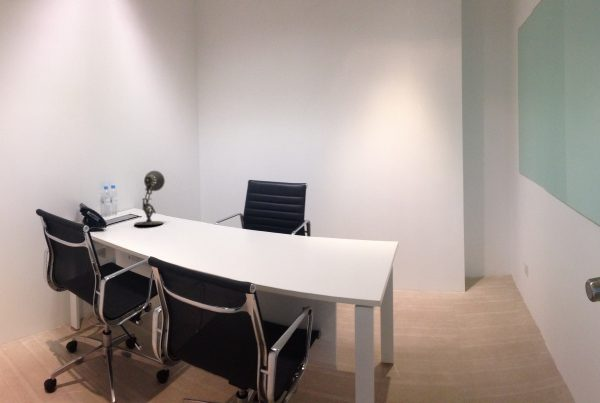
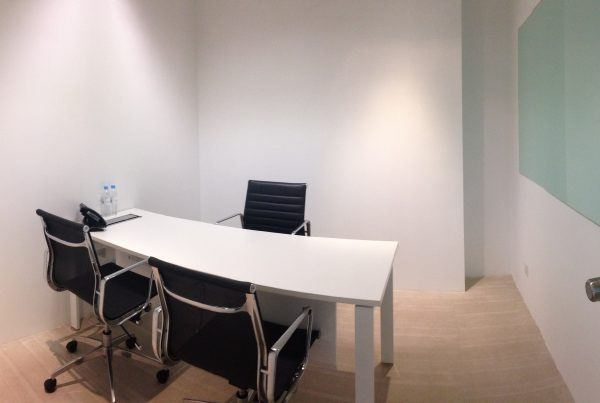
- desk lamp [133,170,166,226]
